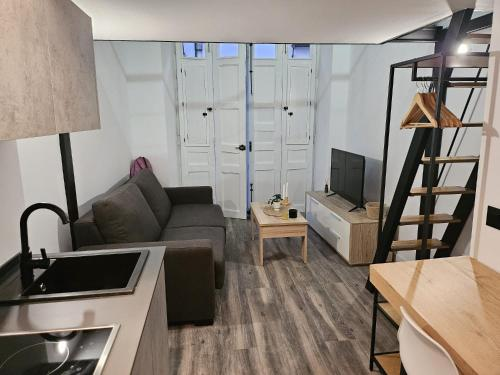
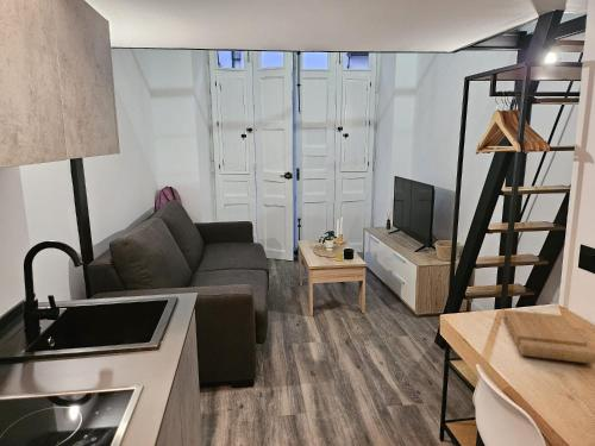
+ cutting board [502,309,595,365]
